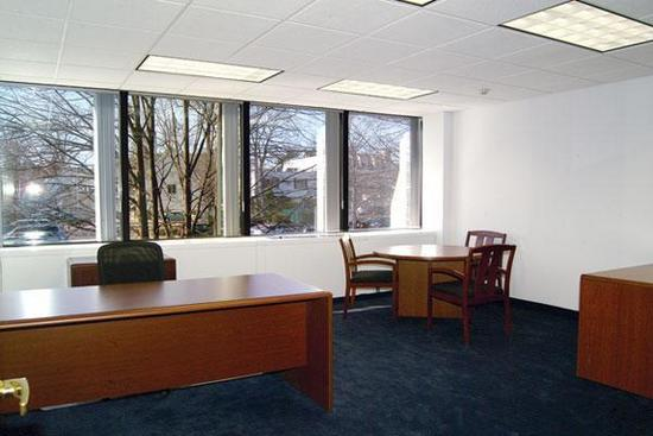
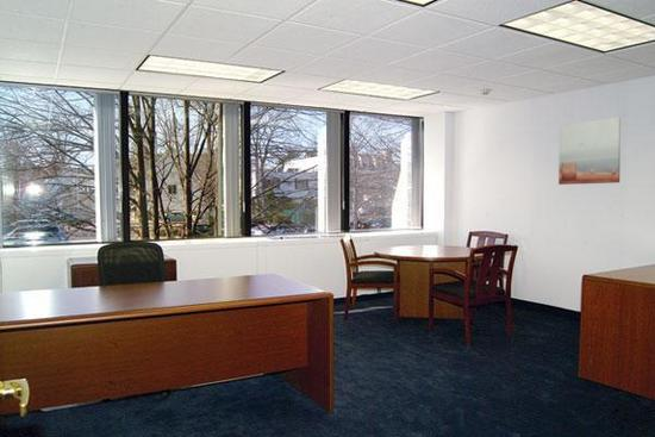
+ wall art [557,117,622,186]
